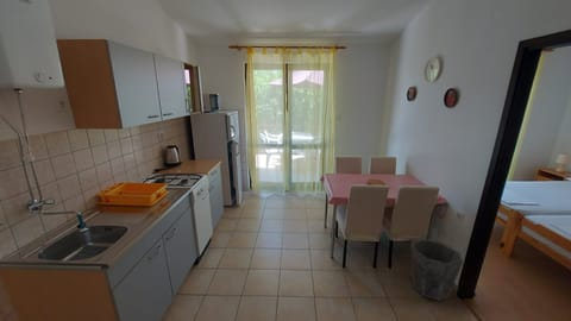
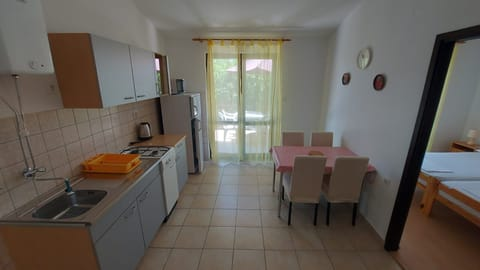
- waste bin [410,238,464,302]
